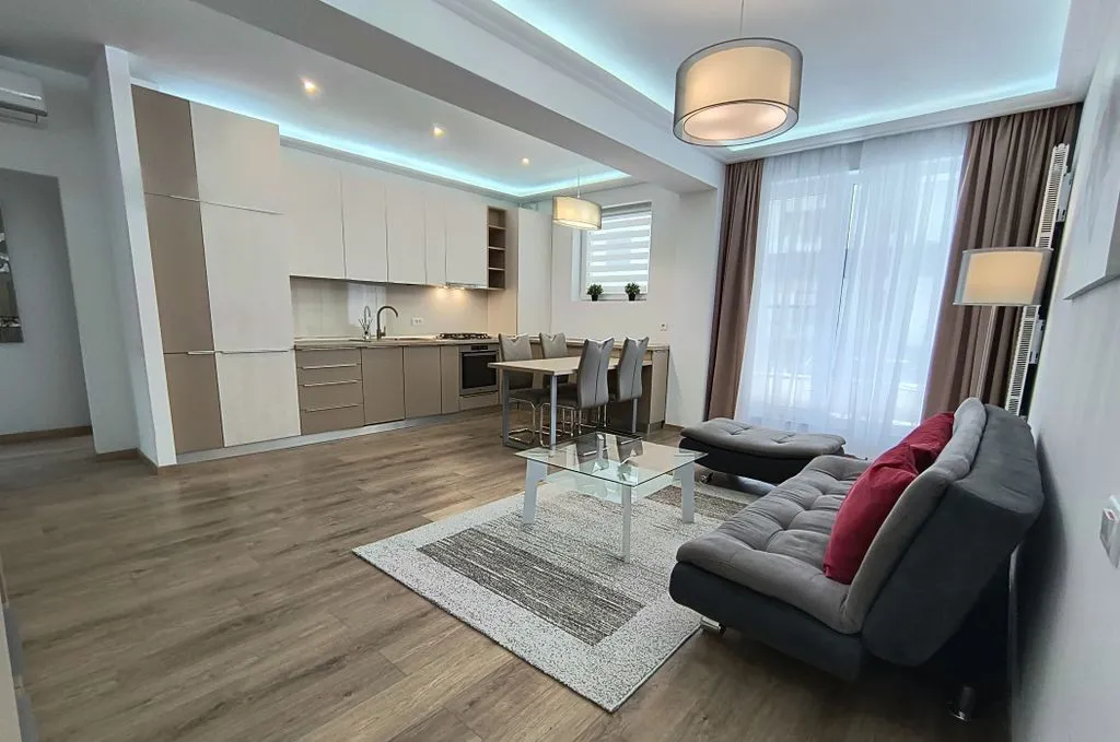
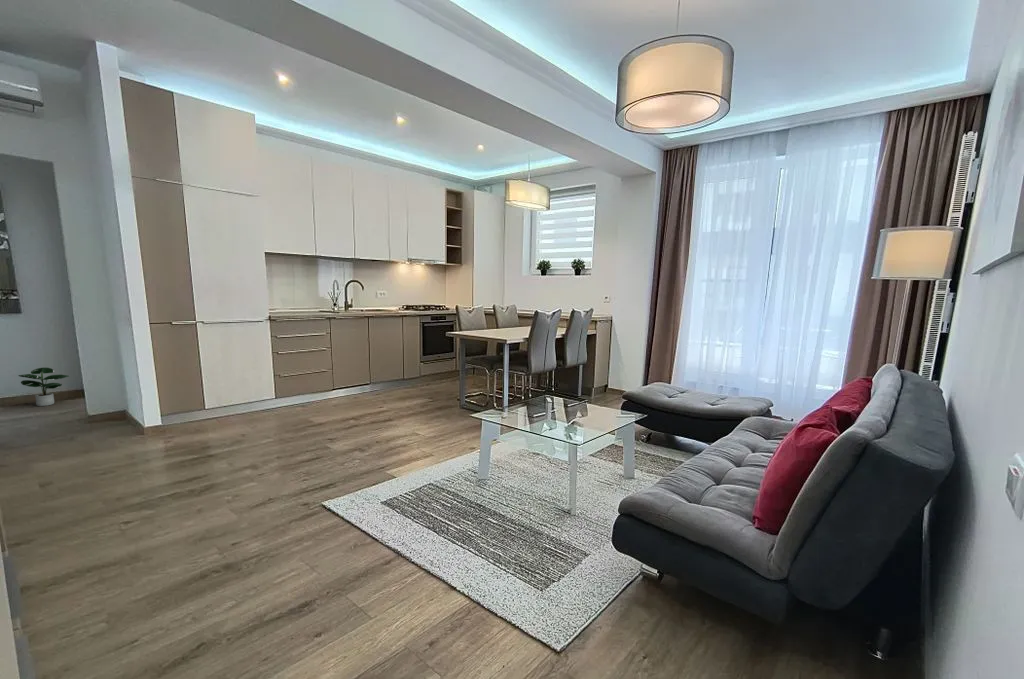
+ potted plant [17,367,70,407]
